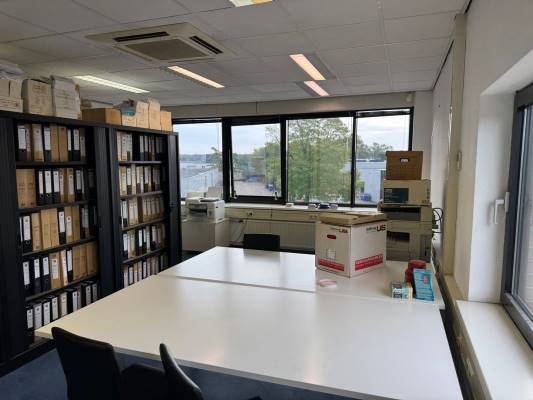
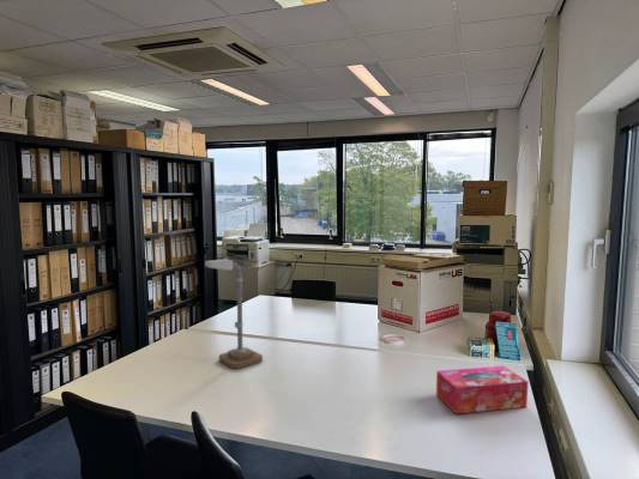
+ desk lamp [204,259,264,370]
+ tissue box [435,365,529,414]
